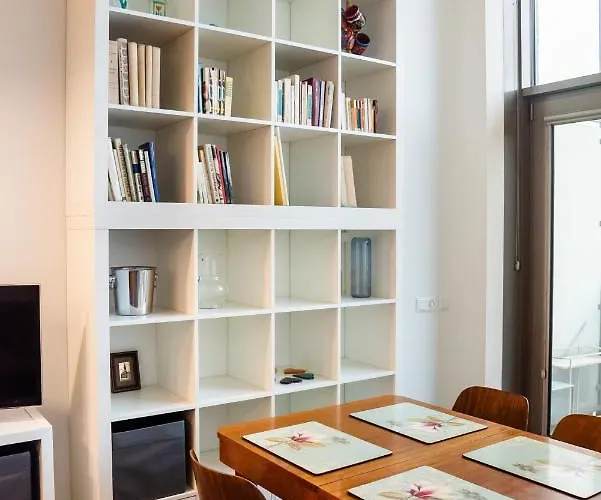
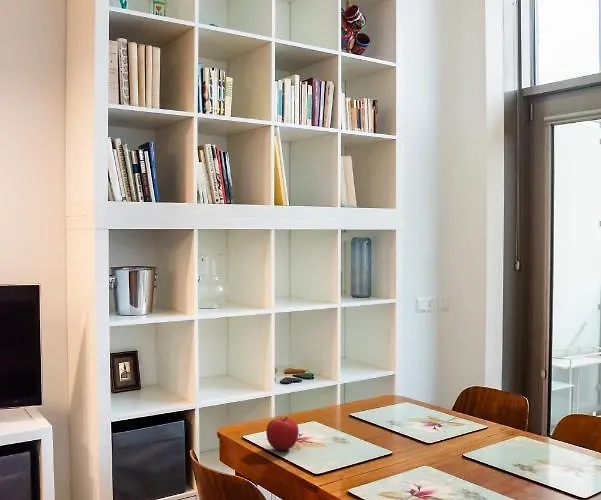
+ fruit [265,416,300,451]
